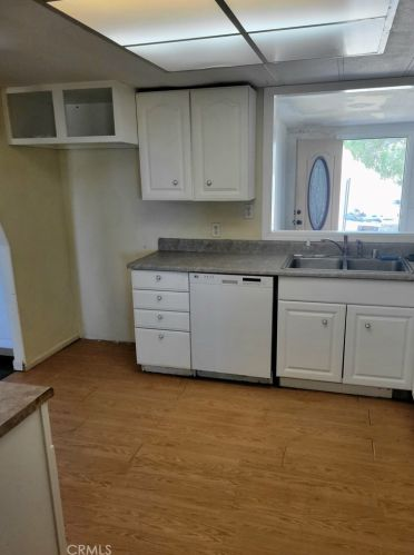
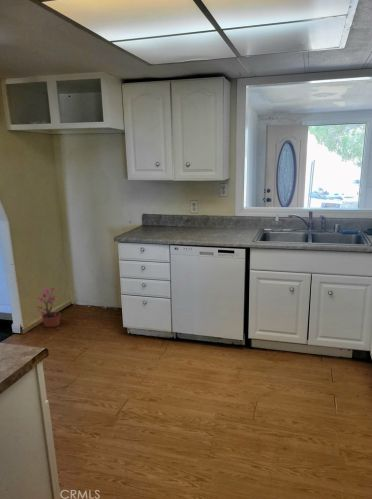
+ potted plant [36,286,62,331]
